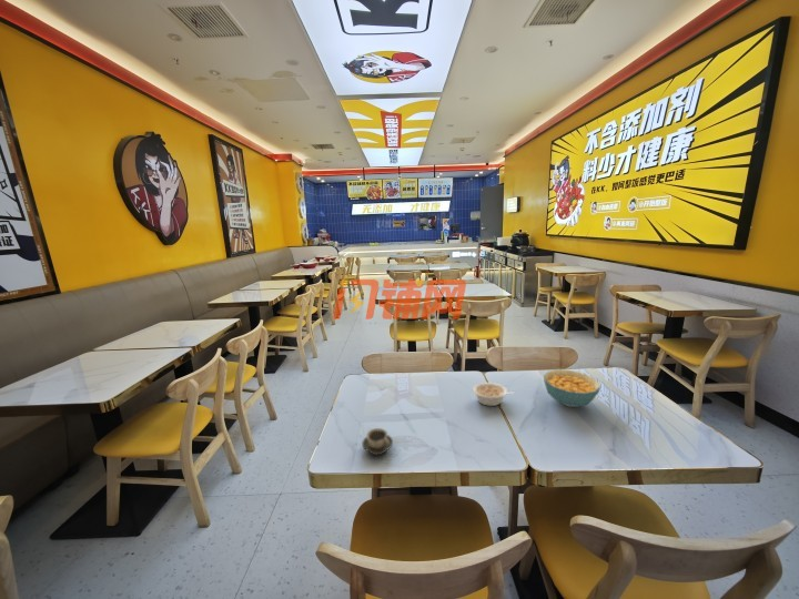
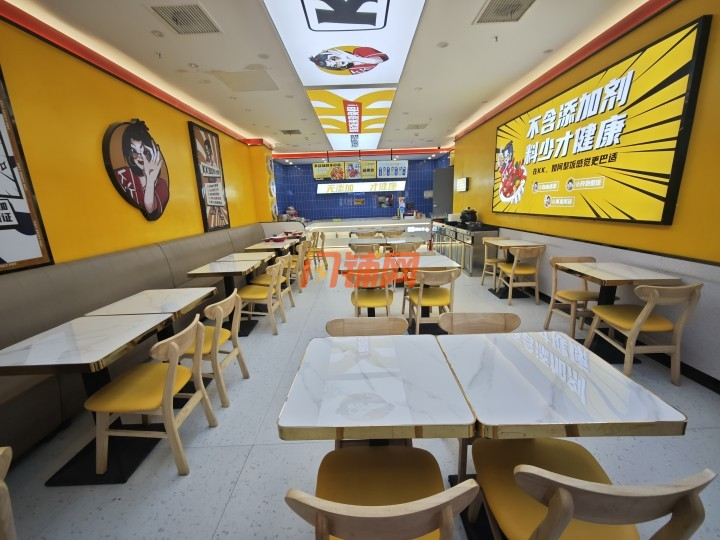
- cup [361,427,394,456]
- legume [472,382,516,407]
- cereal bowl [543,368,601,408]
